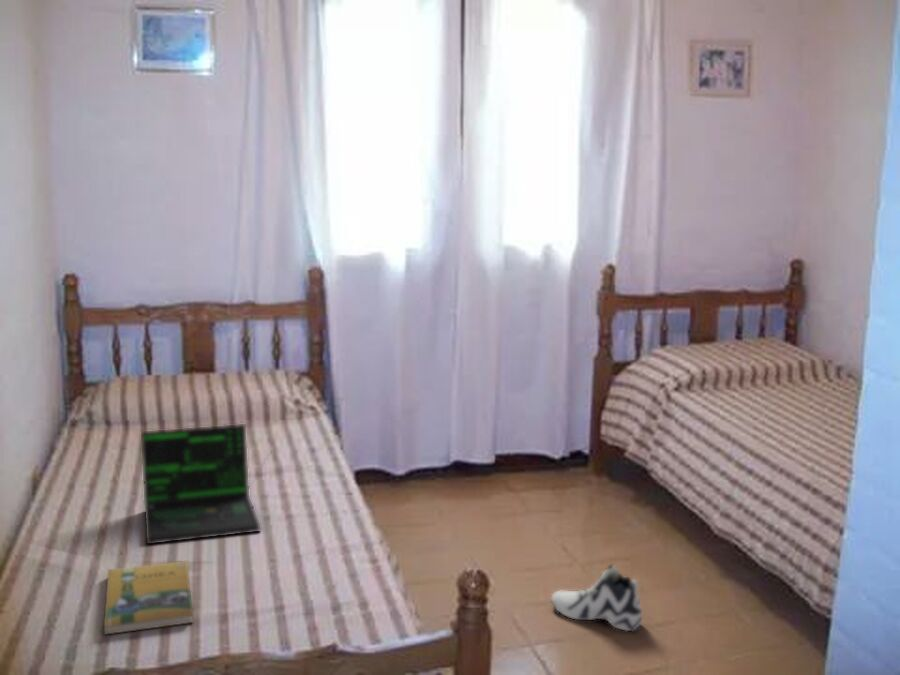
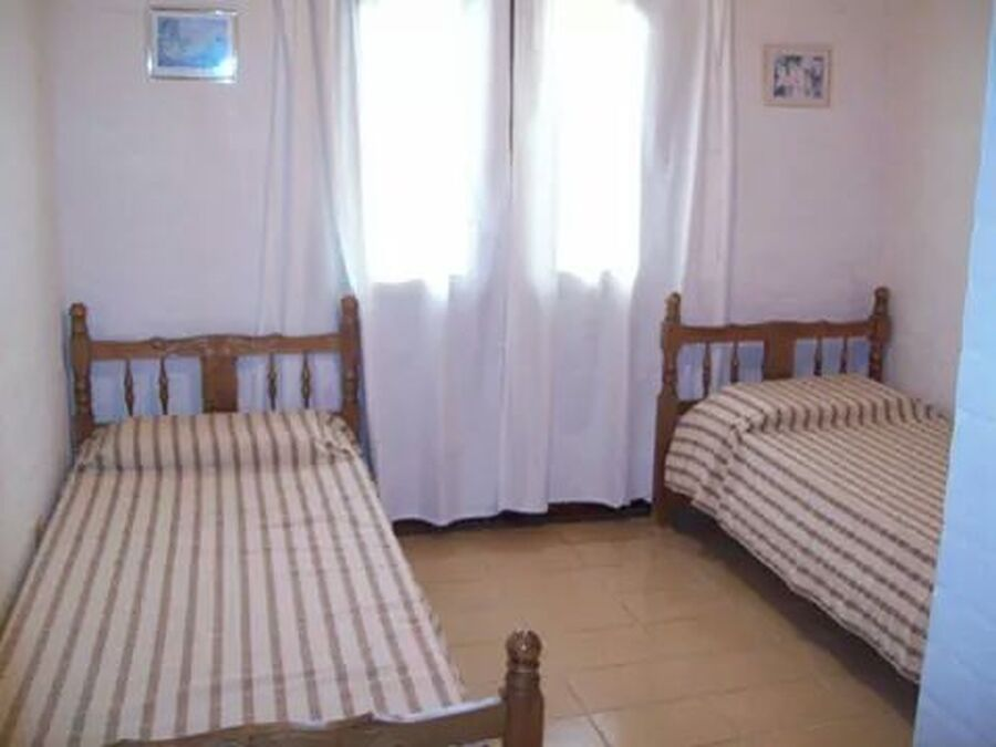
- laptop [140,423,273,545]
- sneaker [550,562,643,632]
- booklet [102,560,194,636]
